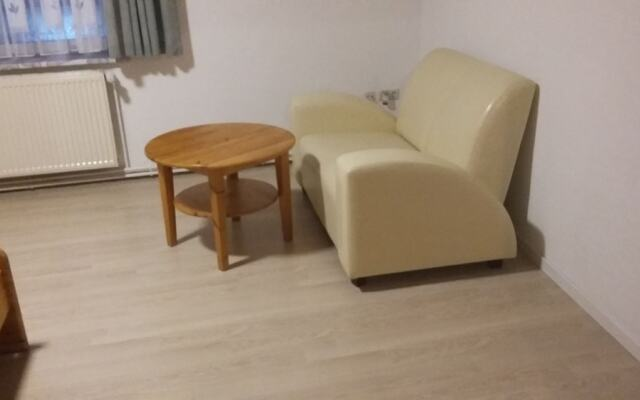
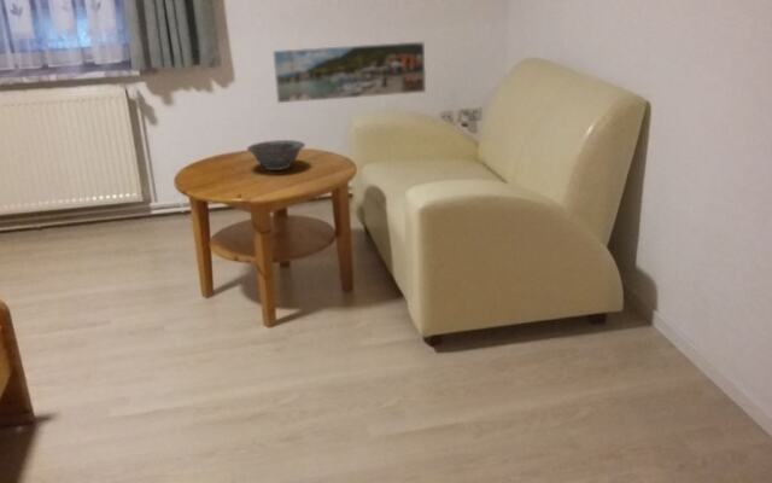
+ decorative bowl [246,139,306,171]
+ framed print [271,40,427,104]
